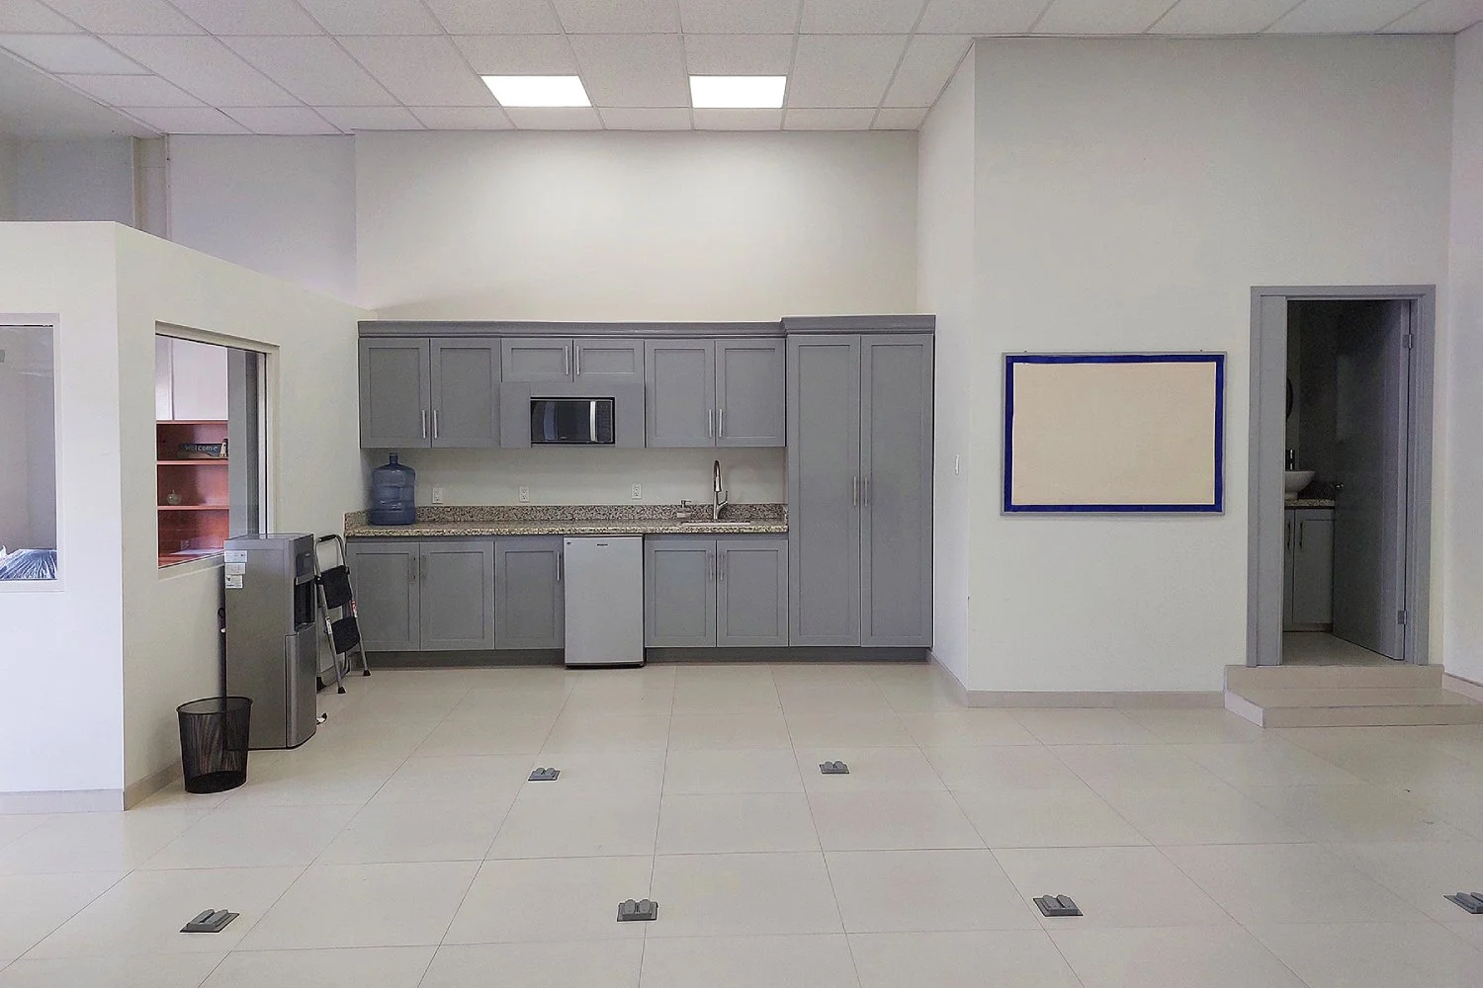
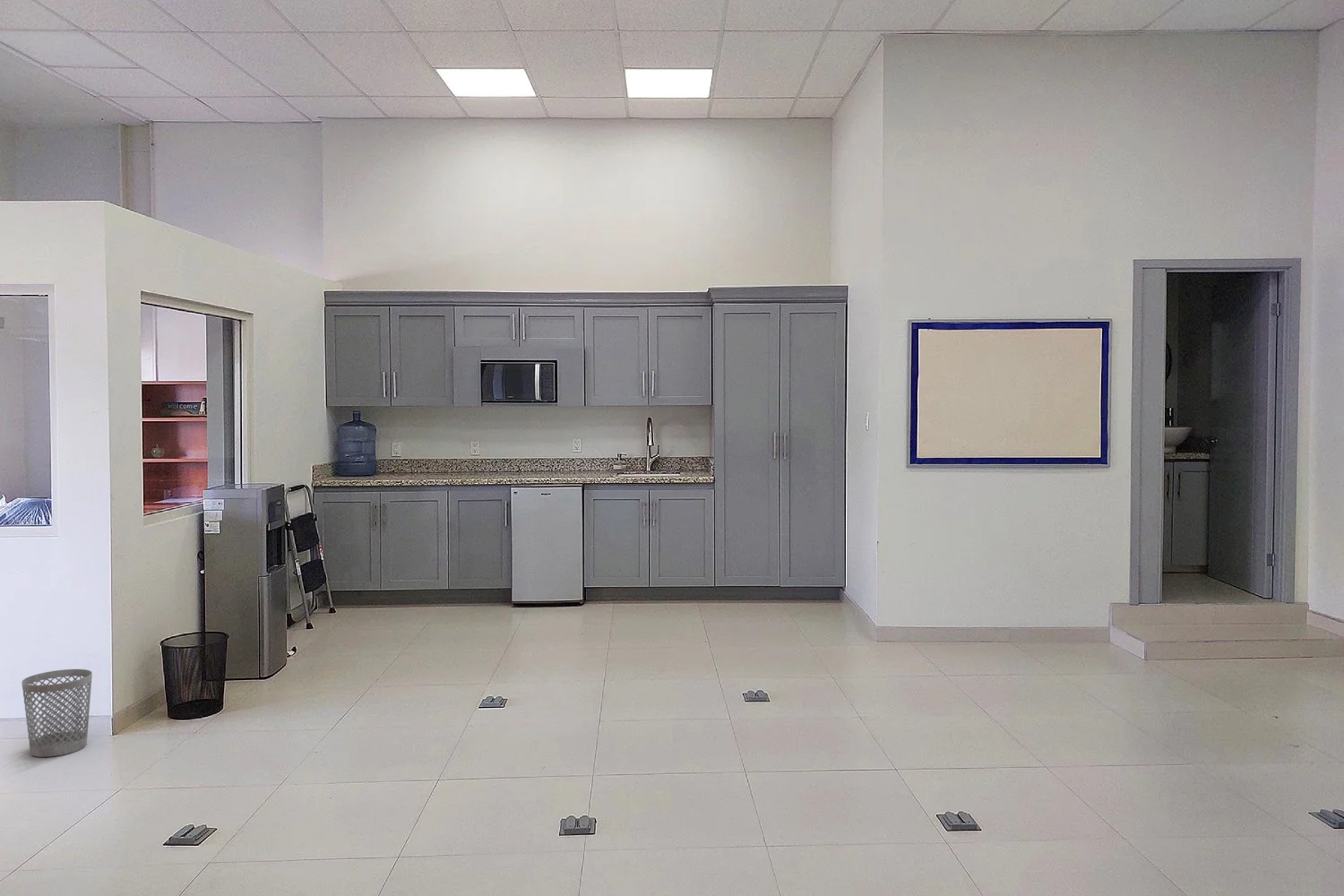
+ wastebasket [21,668,93,758]
